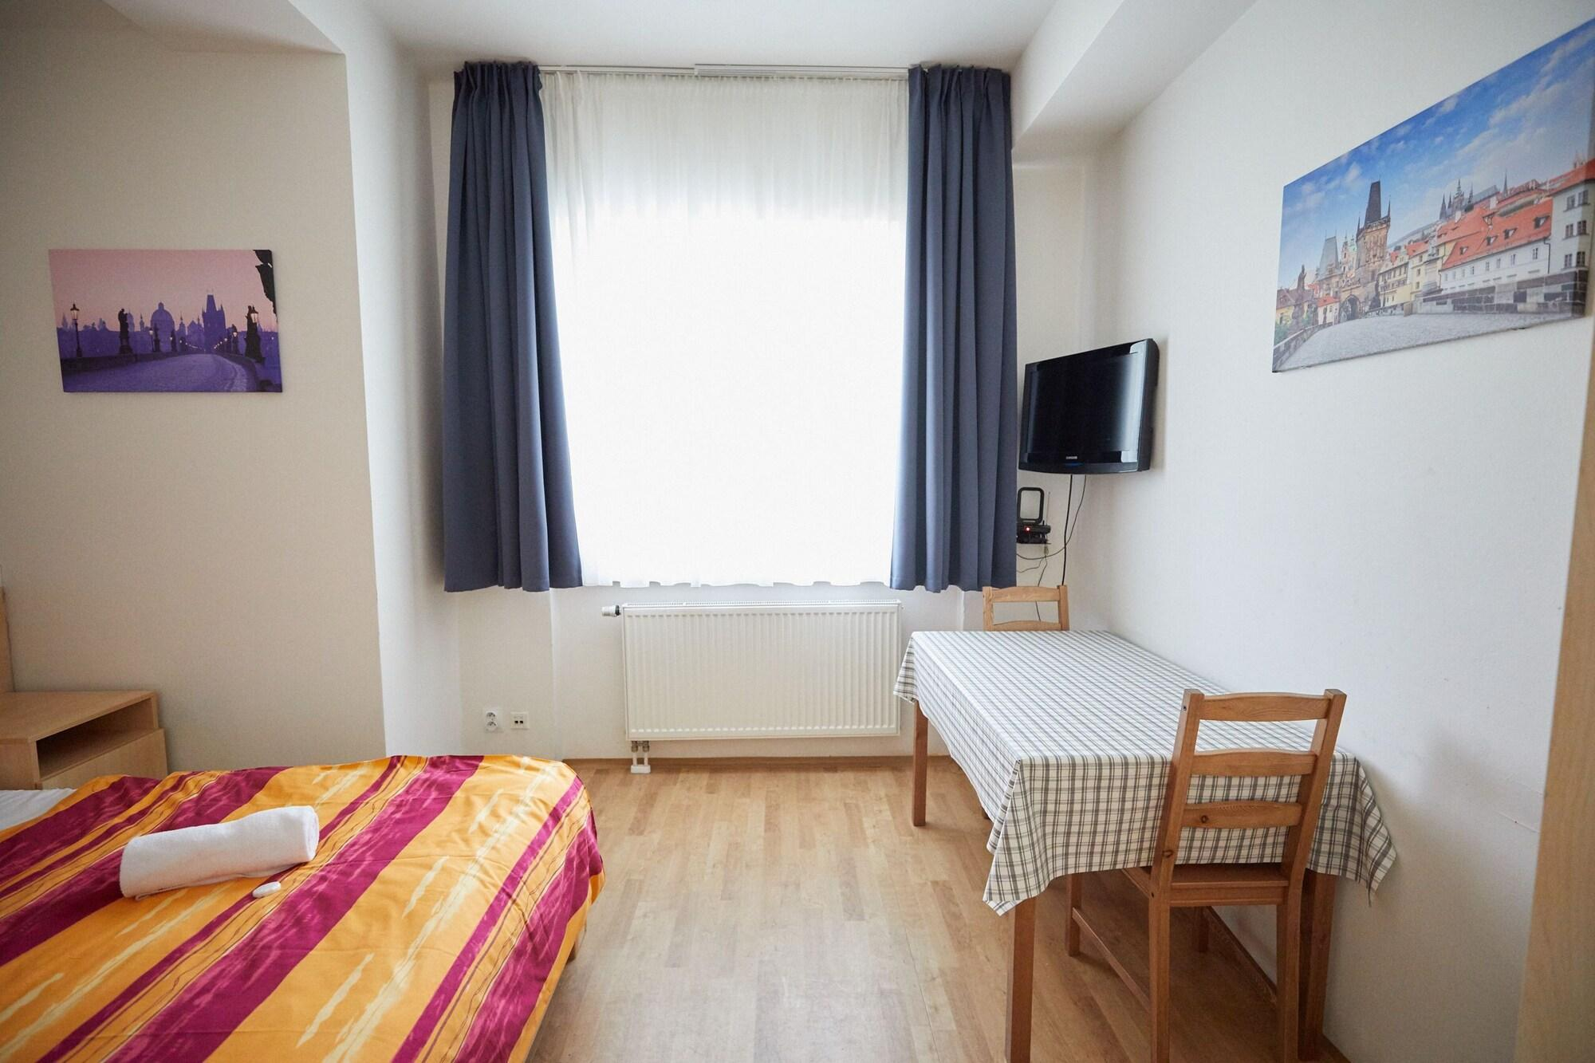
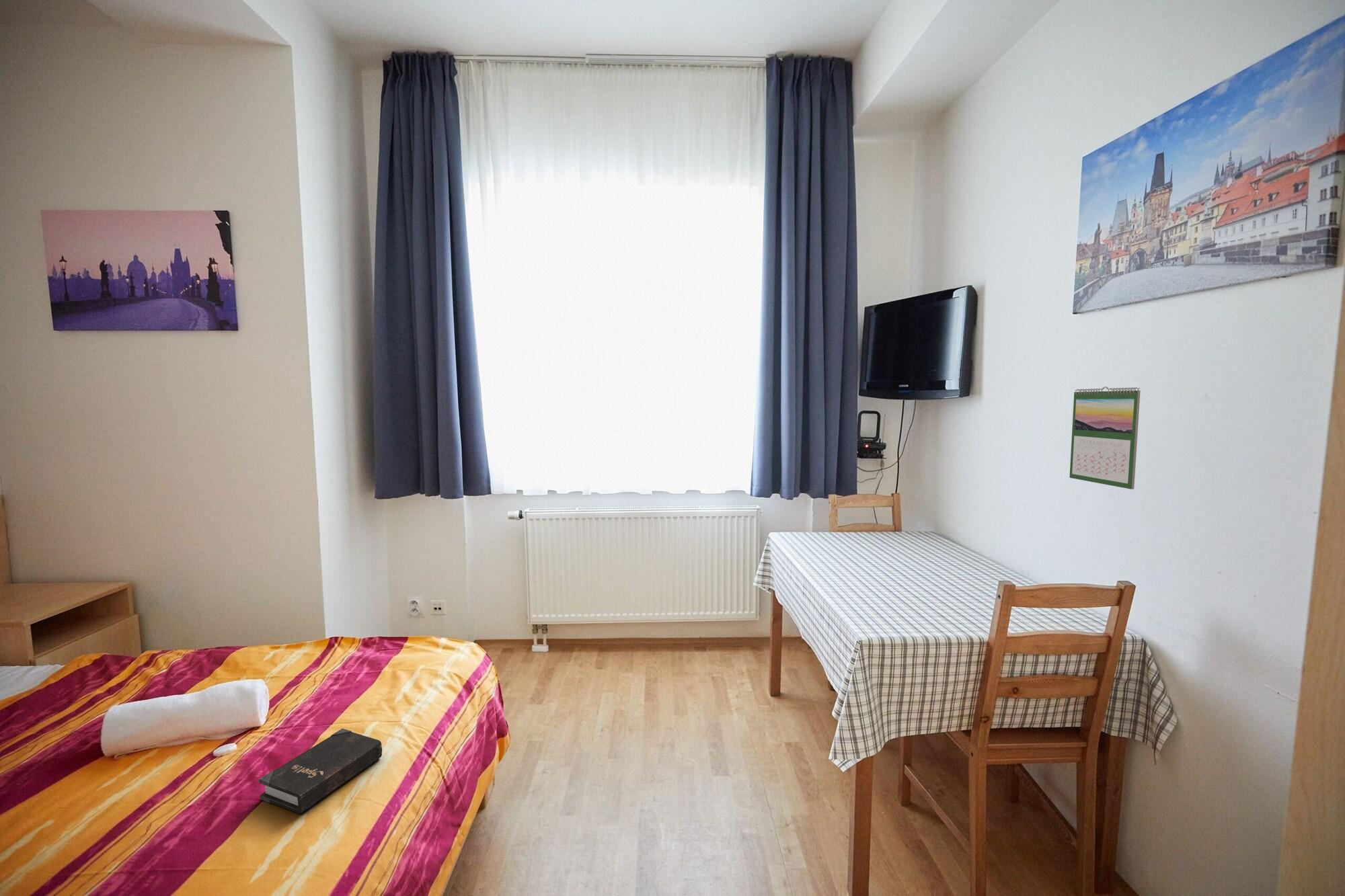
+ calendar [1069,386,1141,490]
+ hardback book [258,728,383,815]
